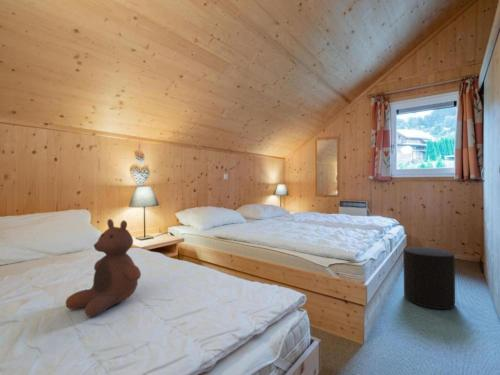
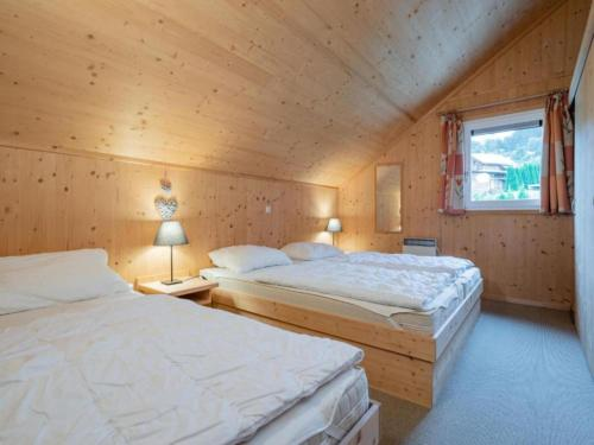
- stuffed bear [65,218,142,318]
- stool [403,246,456,310]
